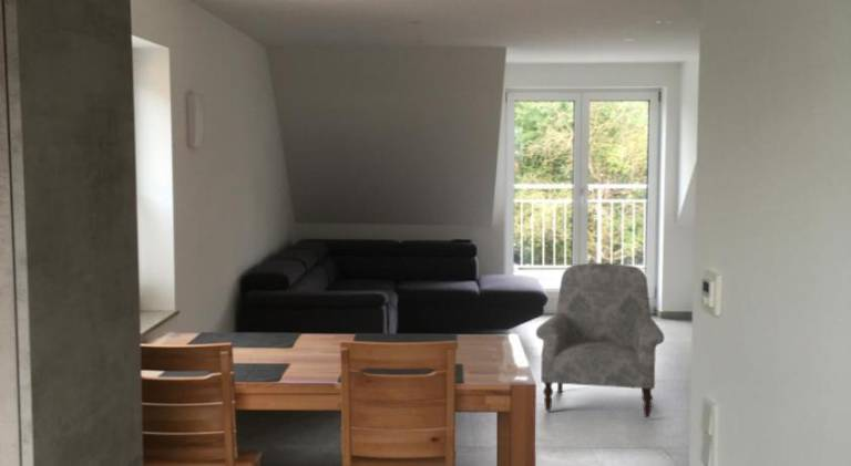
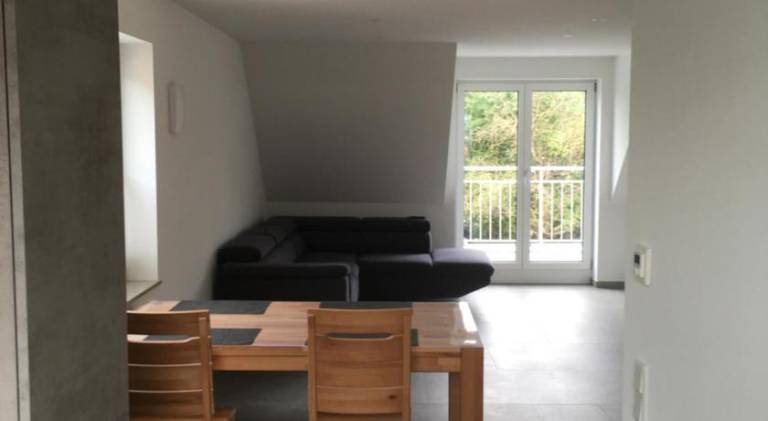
- armchair [535,262,666,418]
